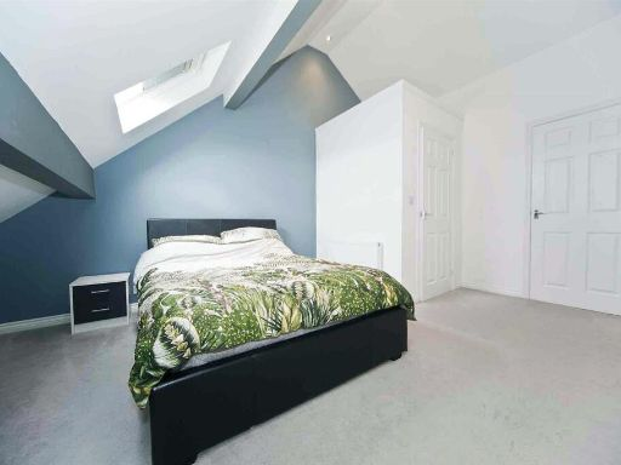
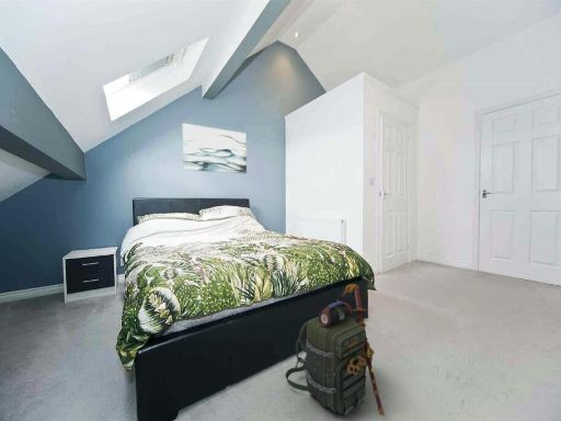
+ wall art [182,122,248,174]
+ backpack [284,283,386,417]
